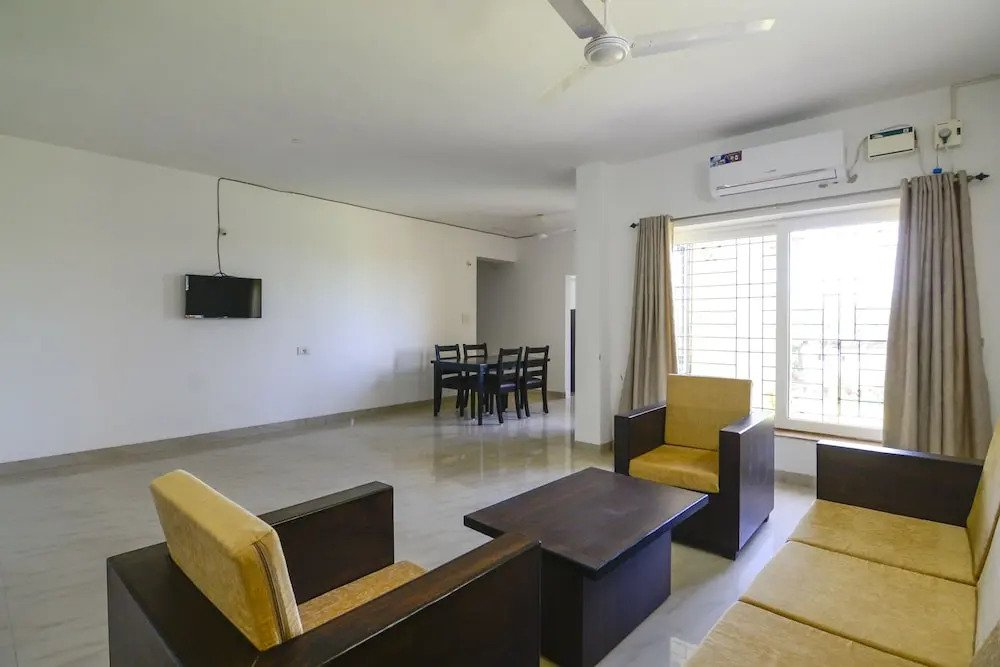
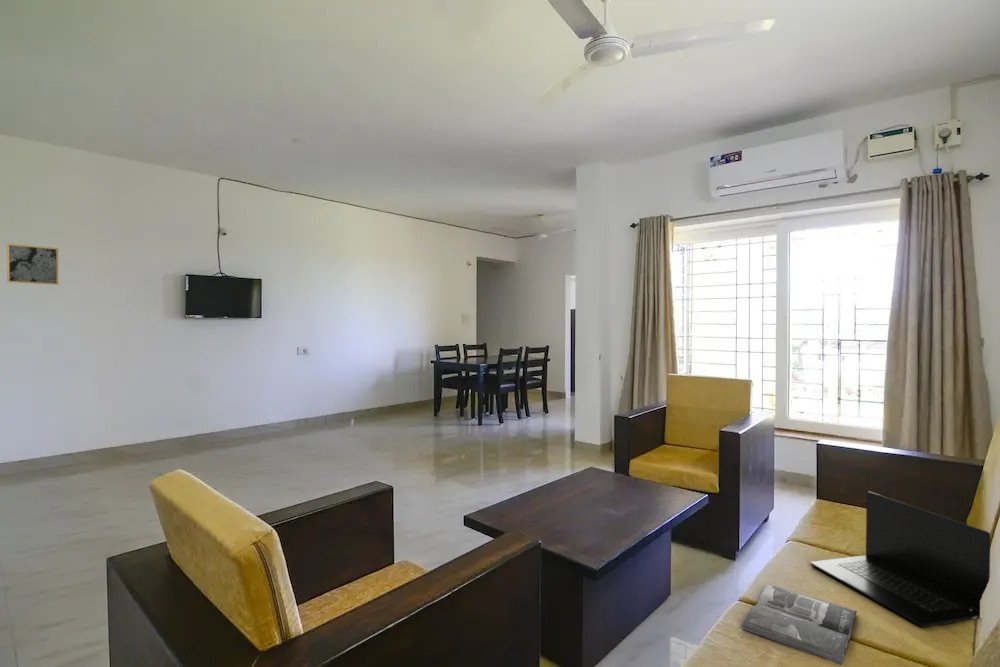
+ laptop [809,490,991,628]
+ wall art [6,243,59,286]
+ magazine [741,583,858,666]
